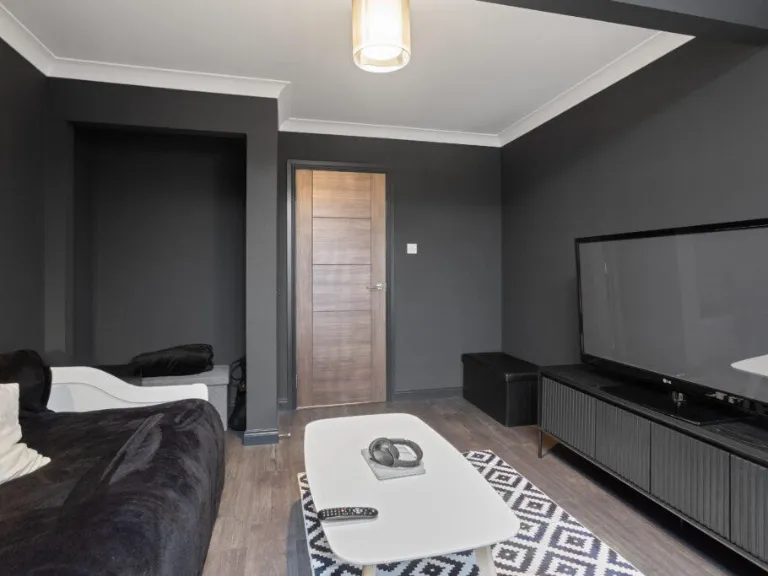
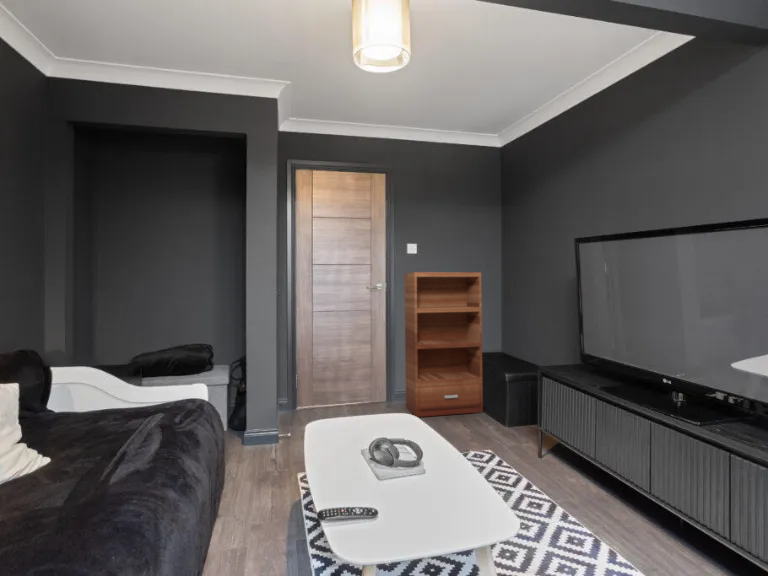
+ bookshelf [404,271,484,418]
